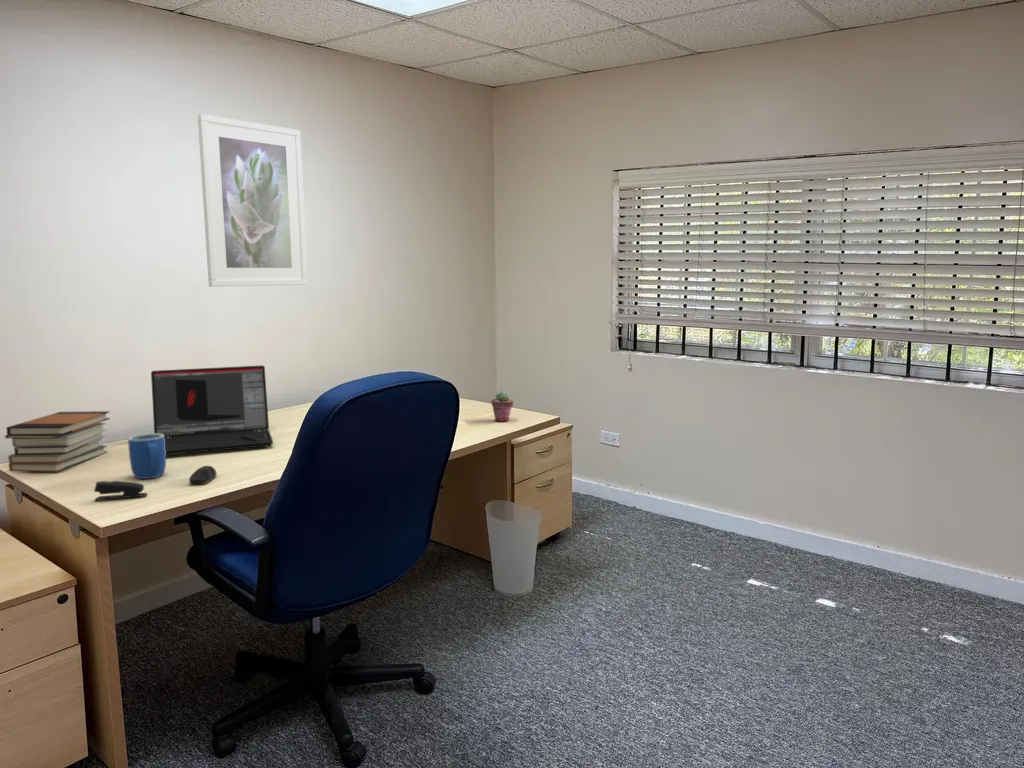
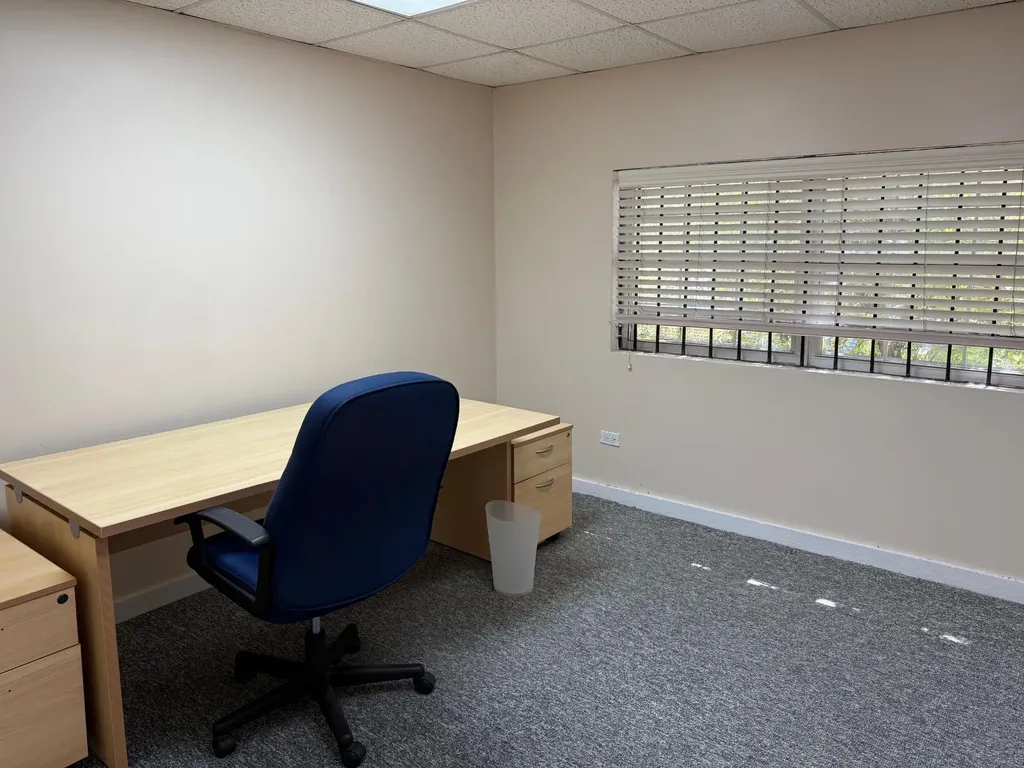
- computer mouse [188,465,218,485]
- book stack [4,410,111,473]
- stapler [93,480,148,501]
- mug [127,433,167,480]
- potted succulent [491,391,514,423]
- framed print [197,113,308,288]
- laptop [150,364,274,456]
